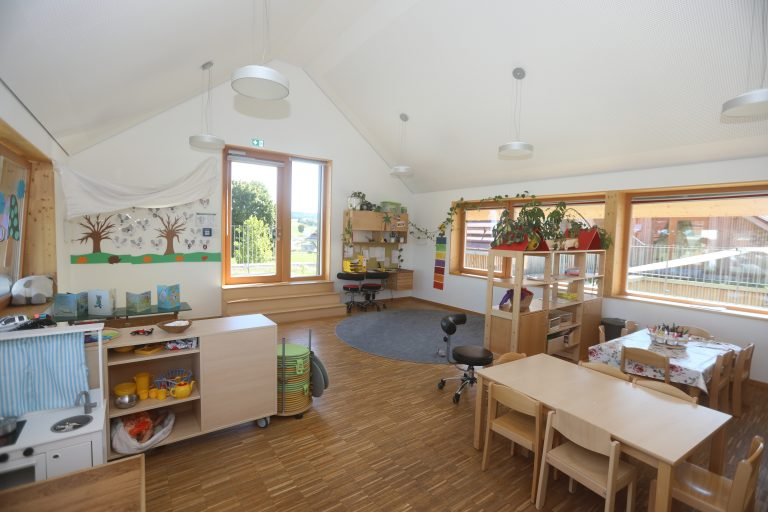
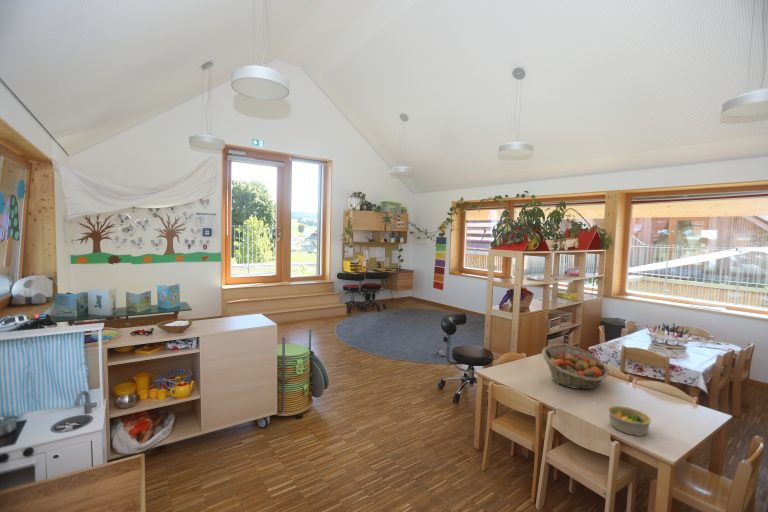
+ bowl [607,405,652,437]
+ fruit basket [541,343,610,390]
